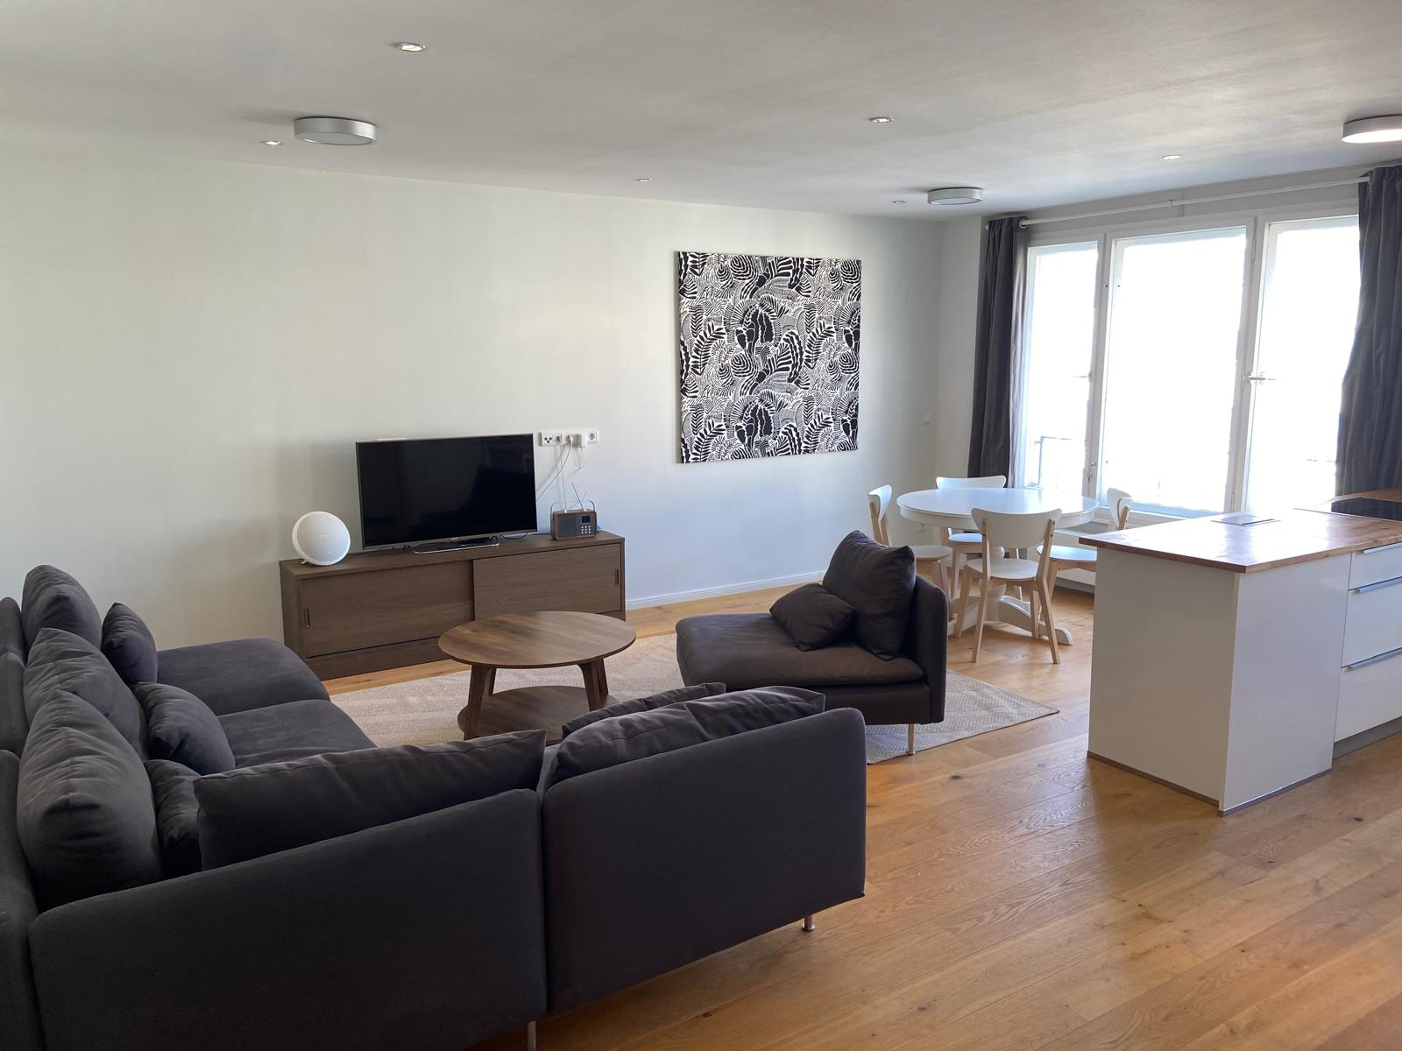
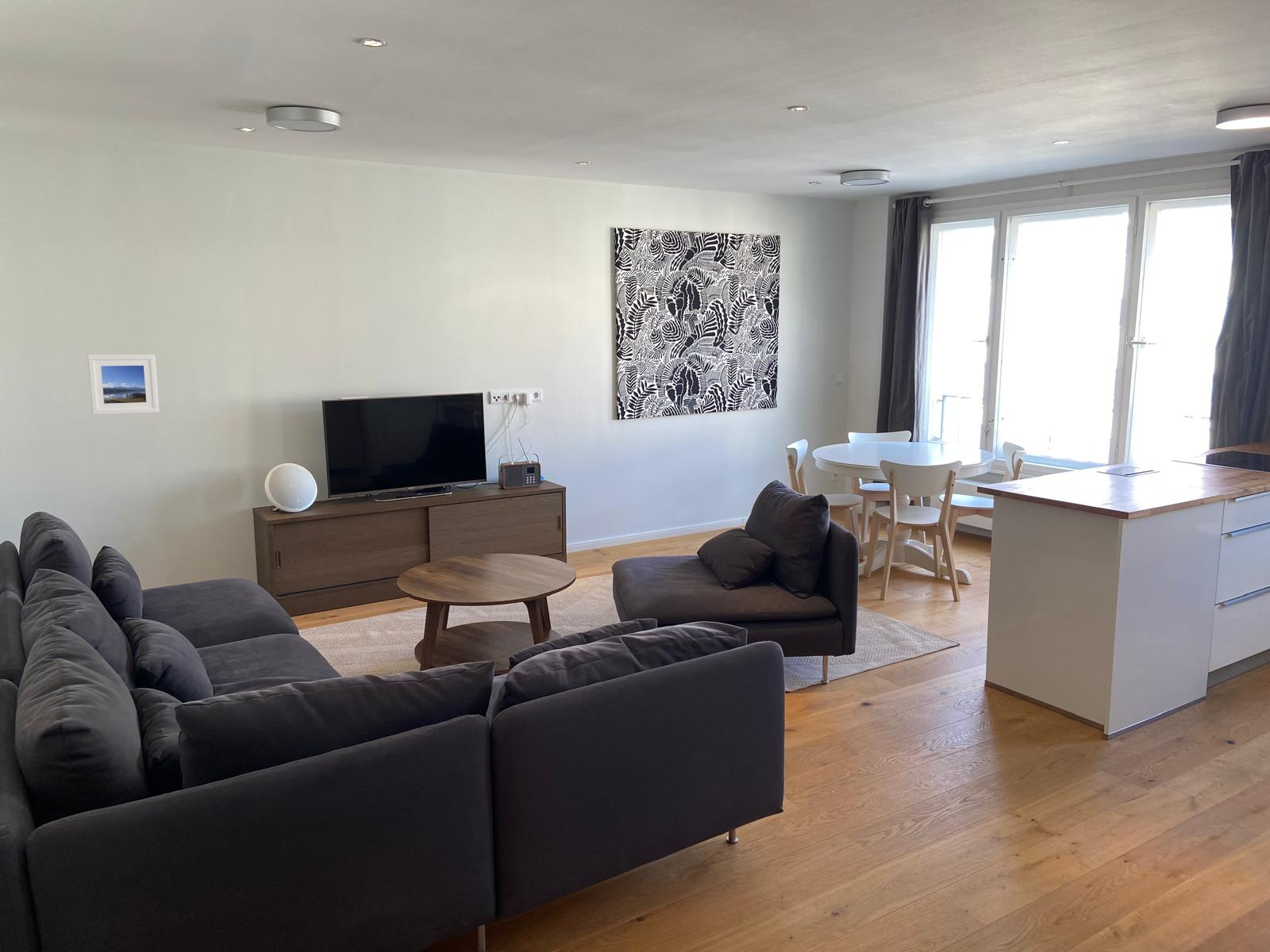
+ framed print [87,354,160,416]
